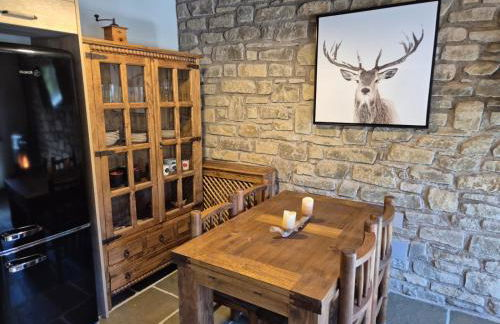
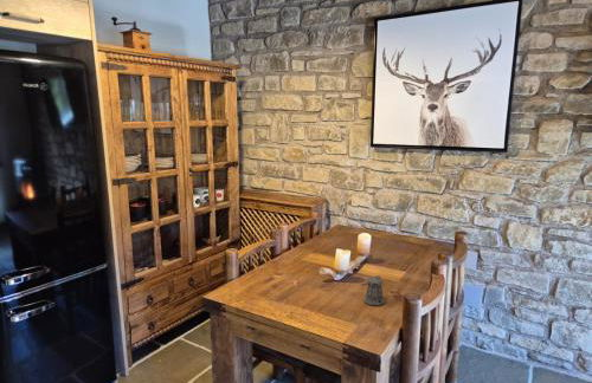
+ pepper shaker [360,274,386,306]
